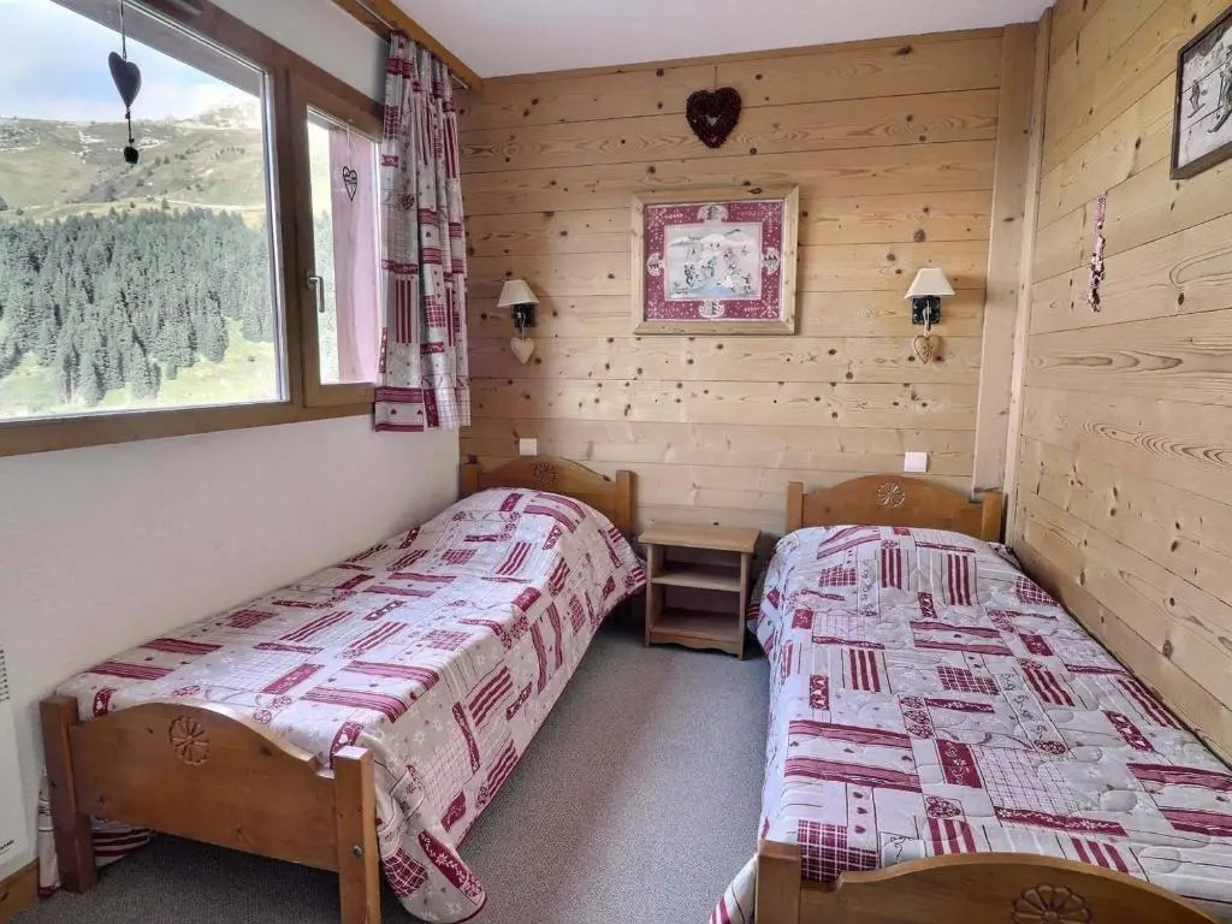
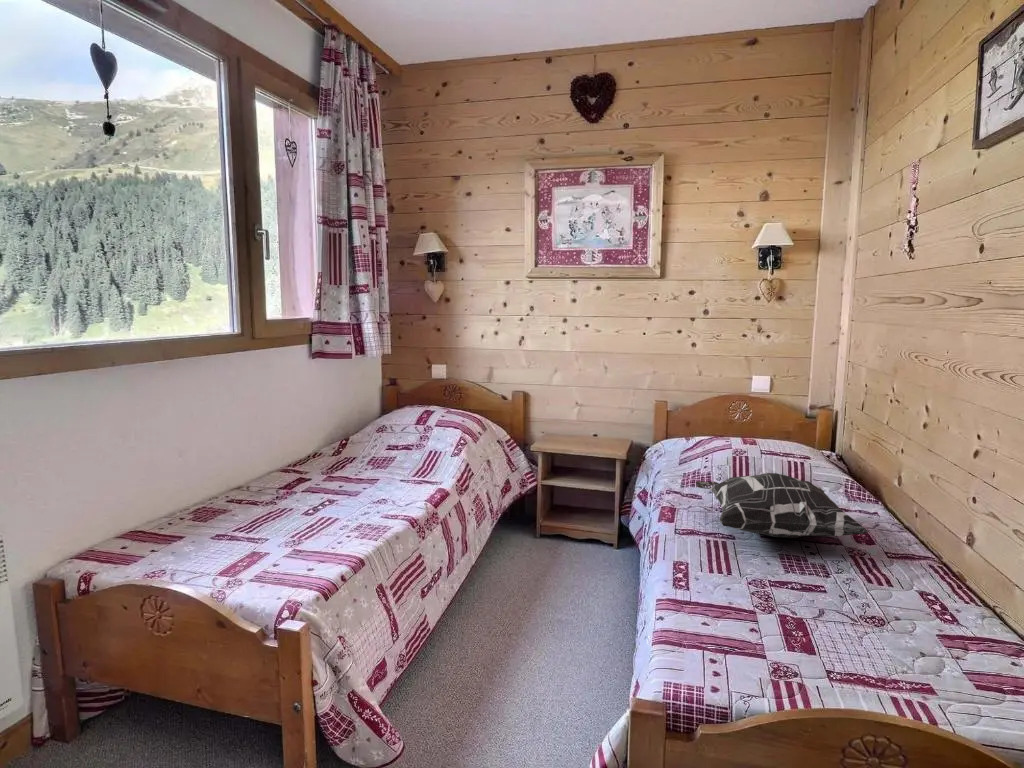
+ decorative pillow [694,472,870,539]
